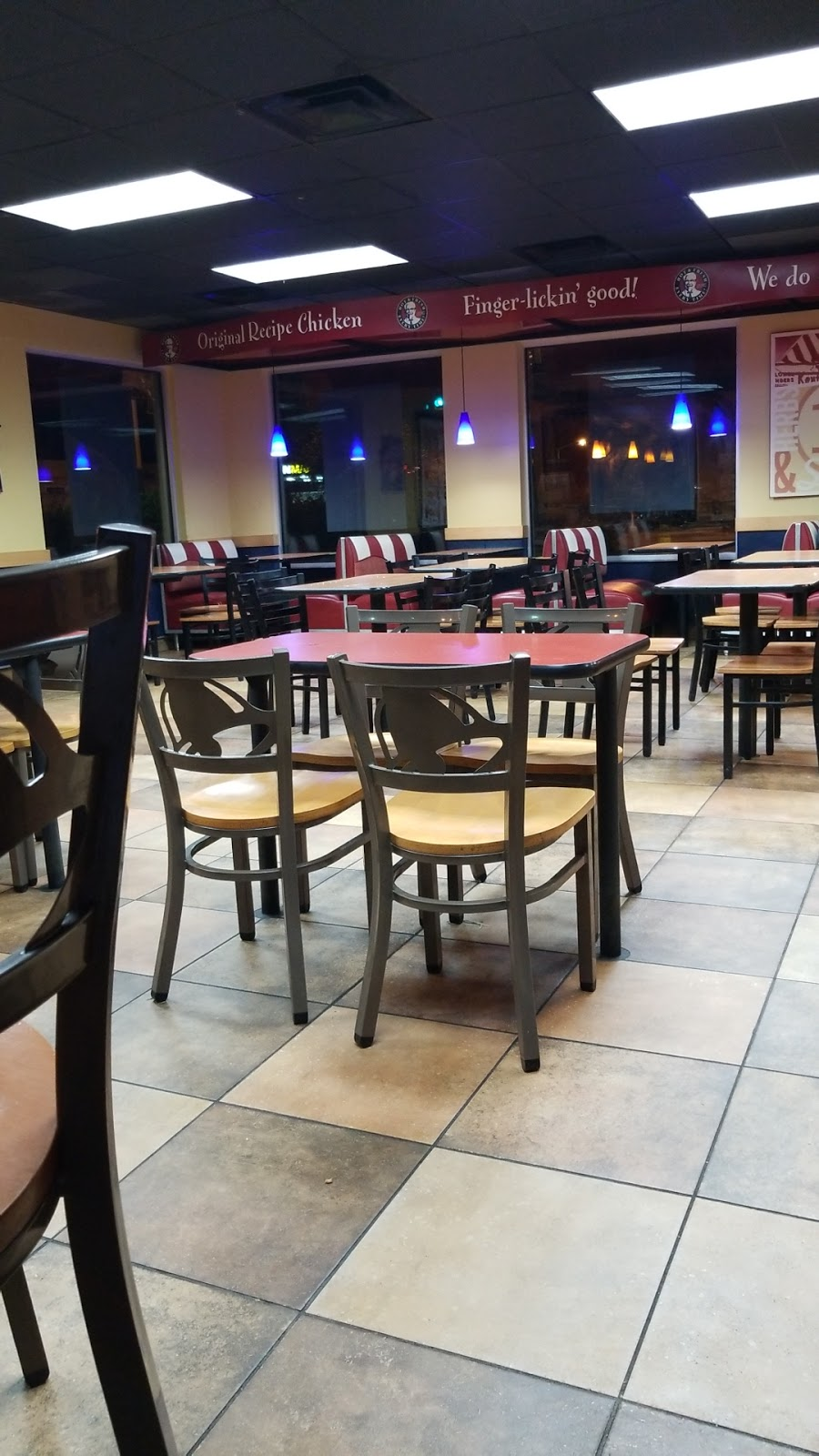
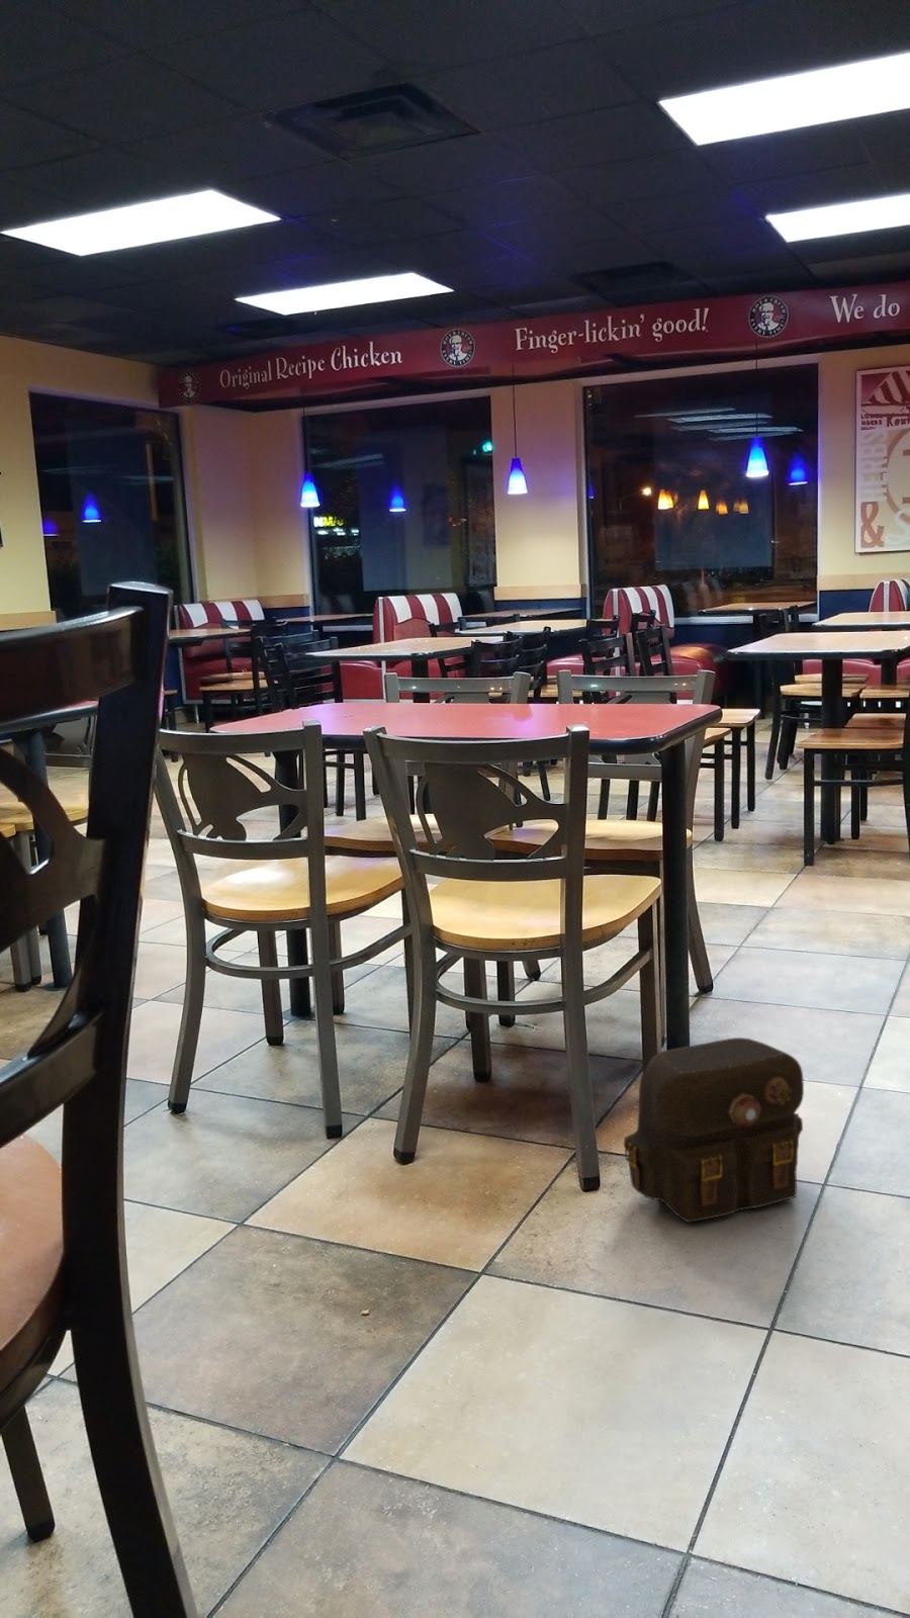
+ backpack [623,1037,804,1224]
